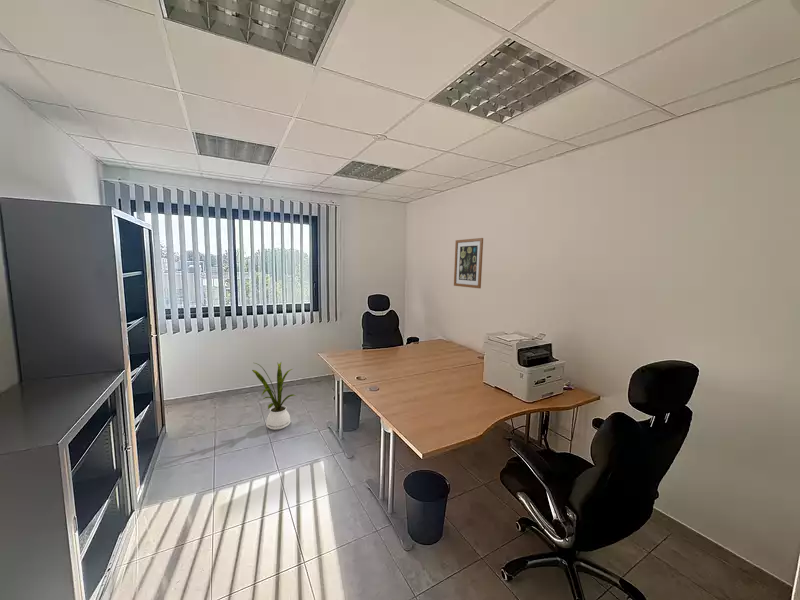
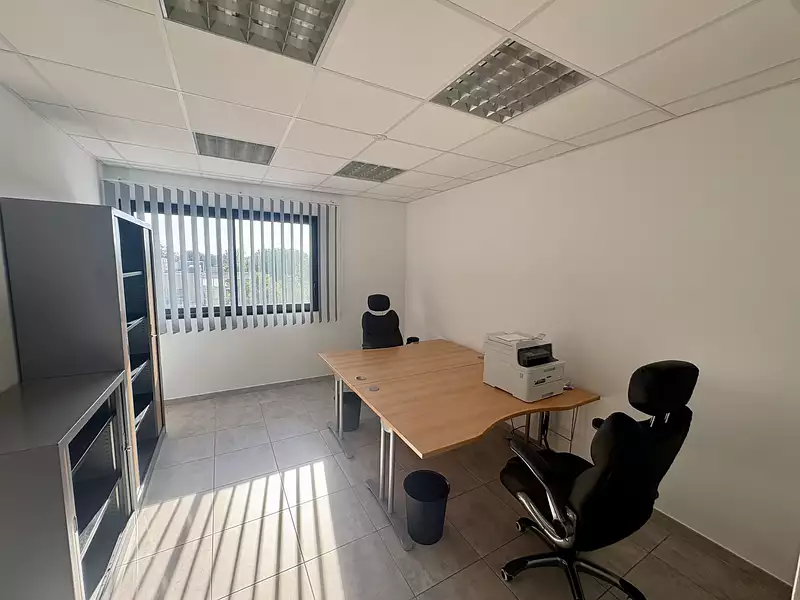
- house plant [251,361,297,431]
- wall art [453,237,484,289]
